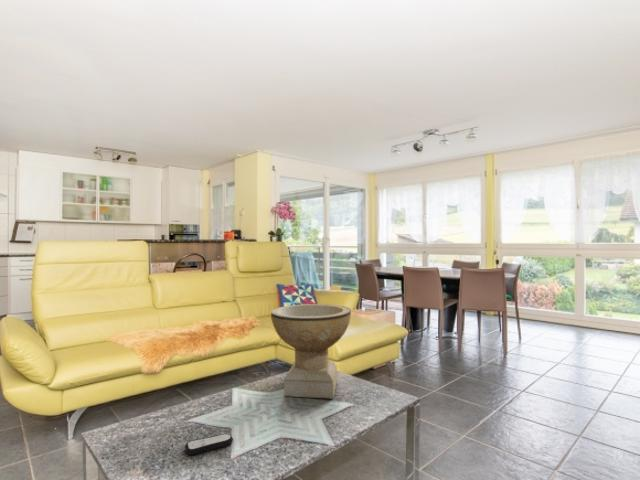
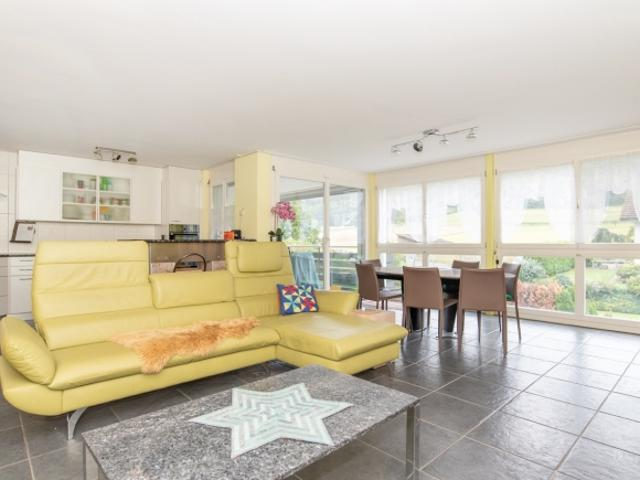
- decorative bowl [270,303,352,400]
- remote control [184,433,234,456]
